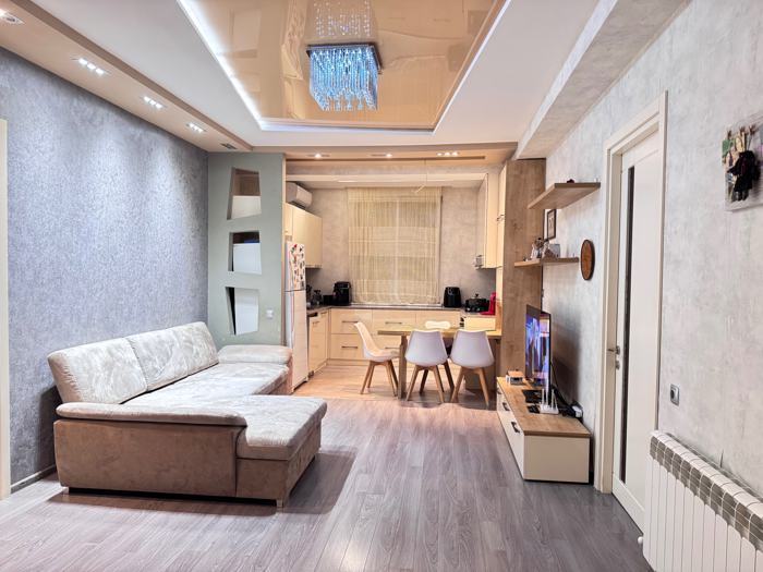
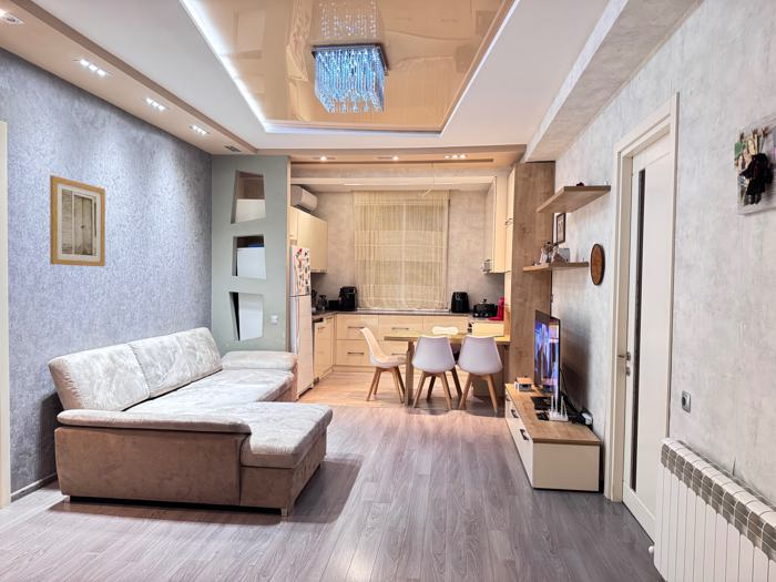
+ wall art [49,174,106,267]
